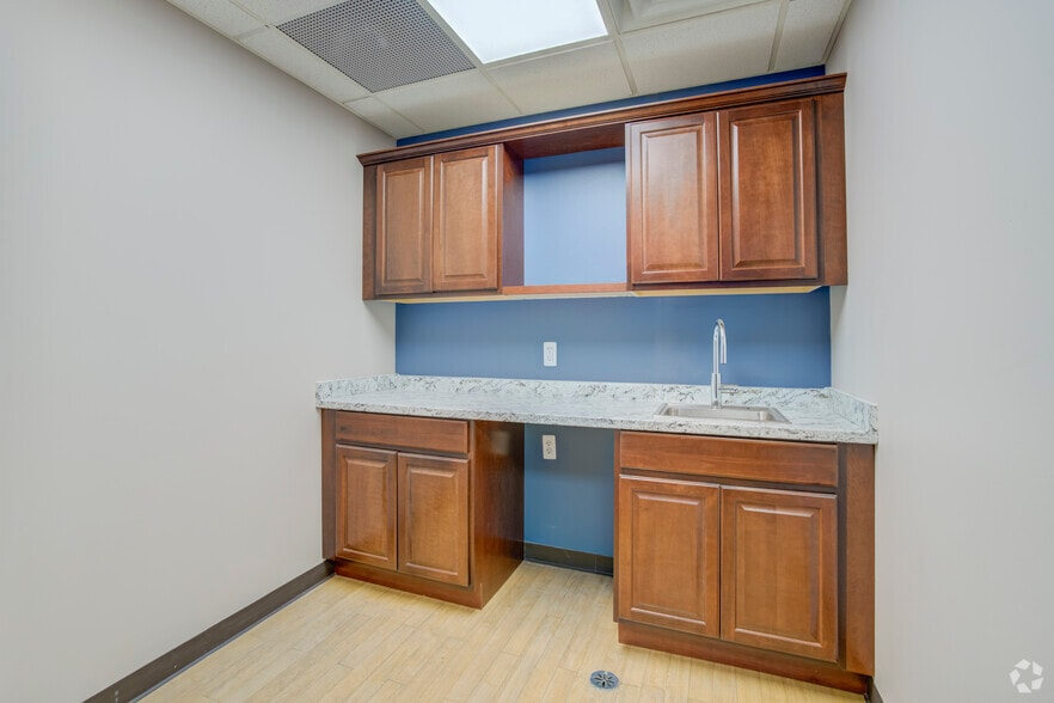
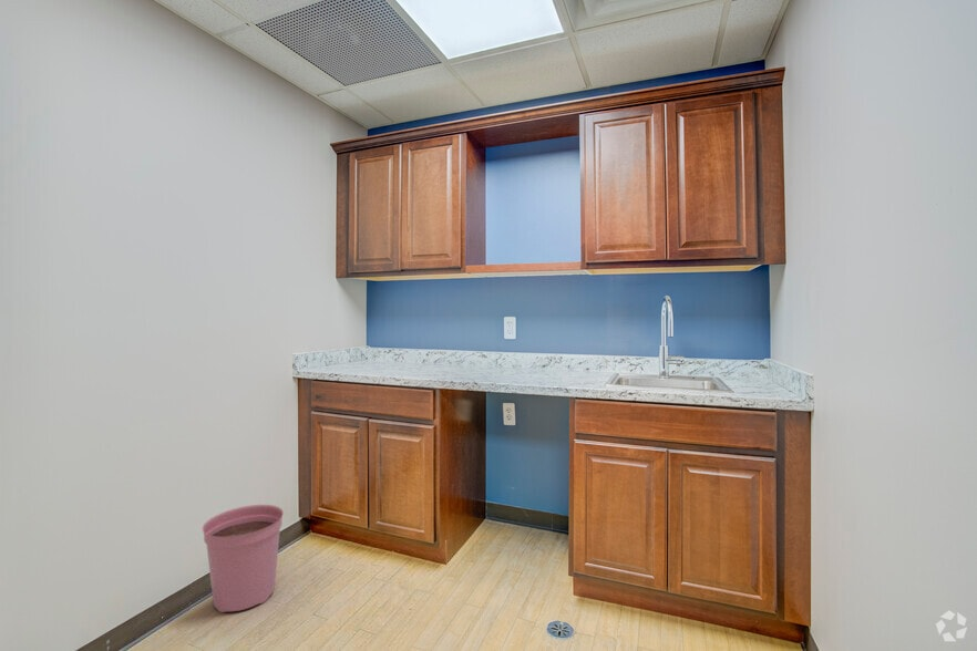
+ plant pot [202,504,285,613]
